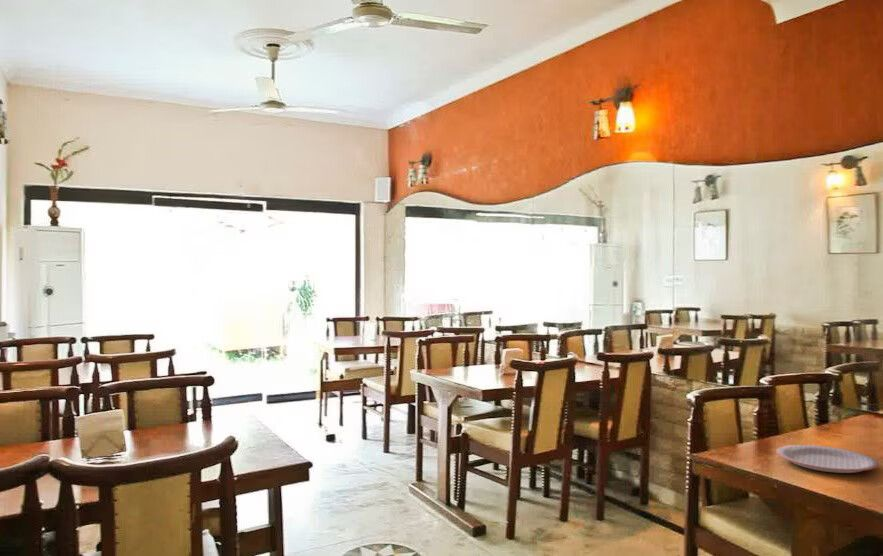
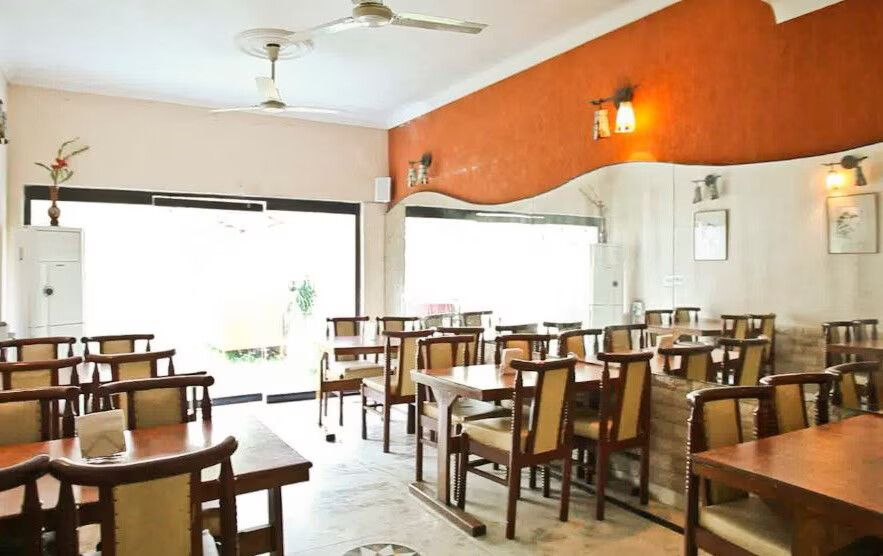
- plate [775,444,880,474]
